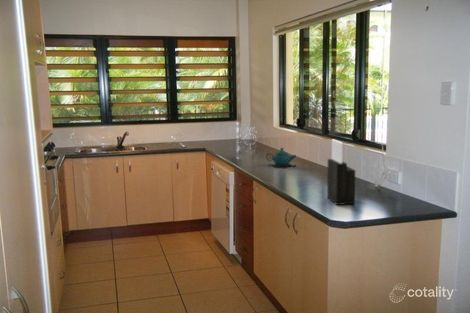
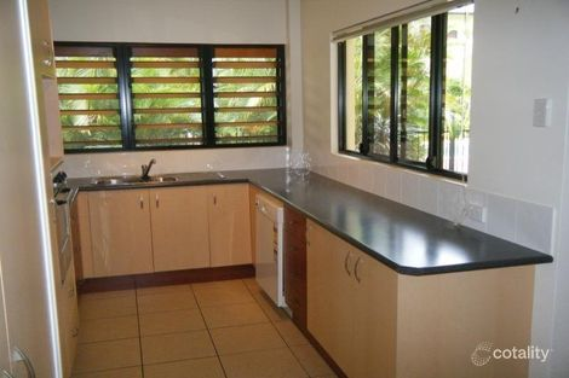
- teapot [265,147,298,169]
- knife block [326,138,356,206]
